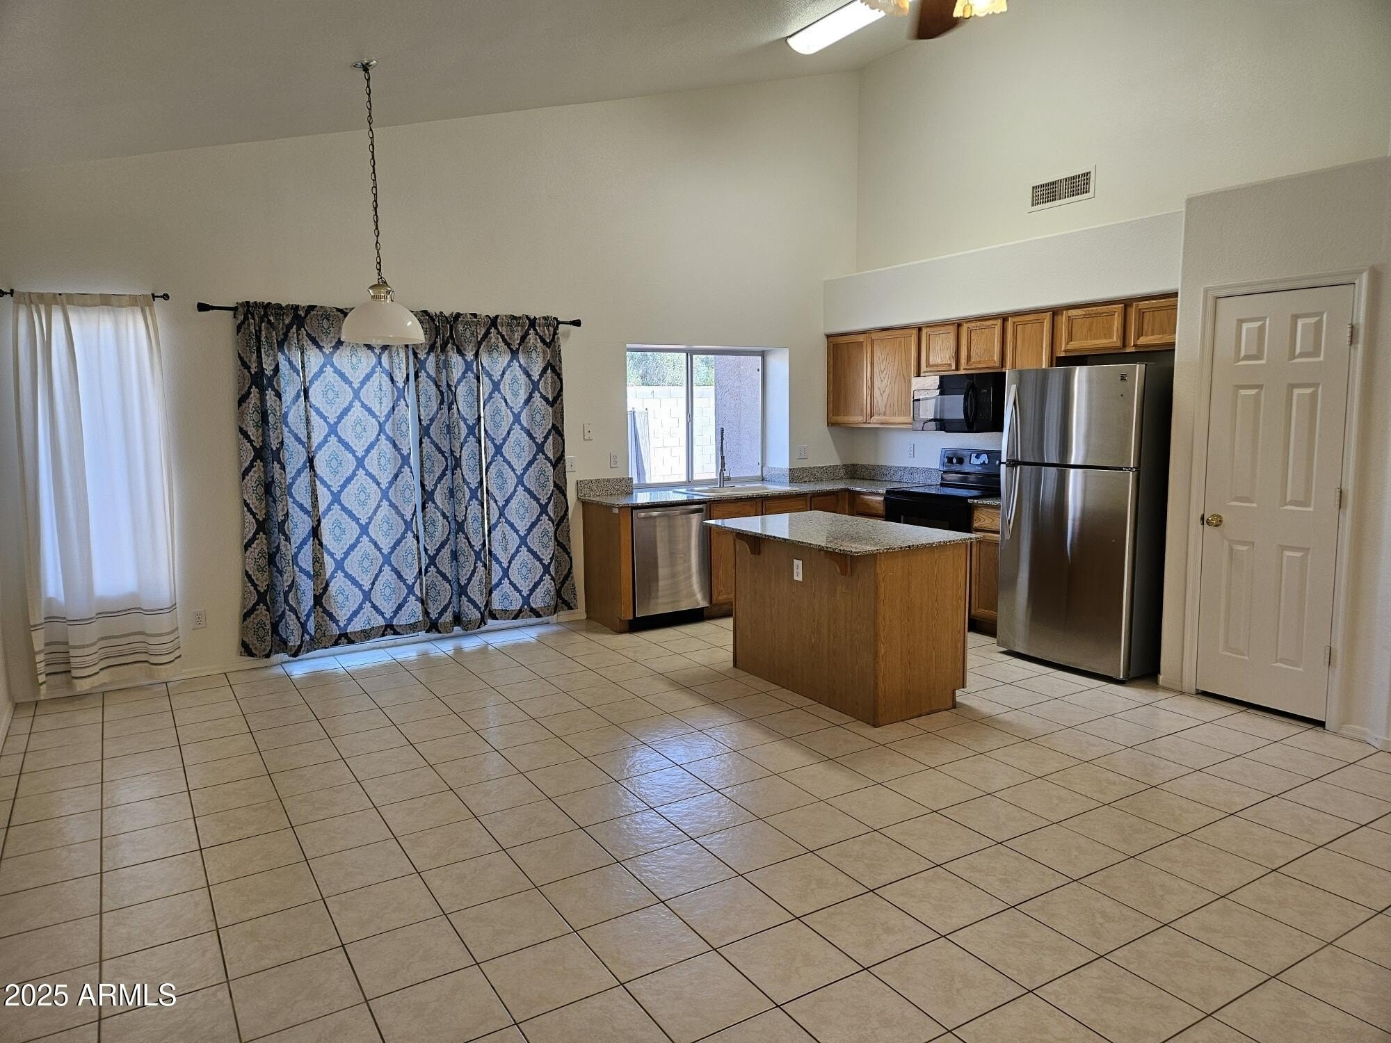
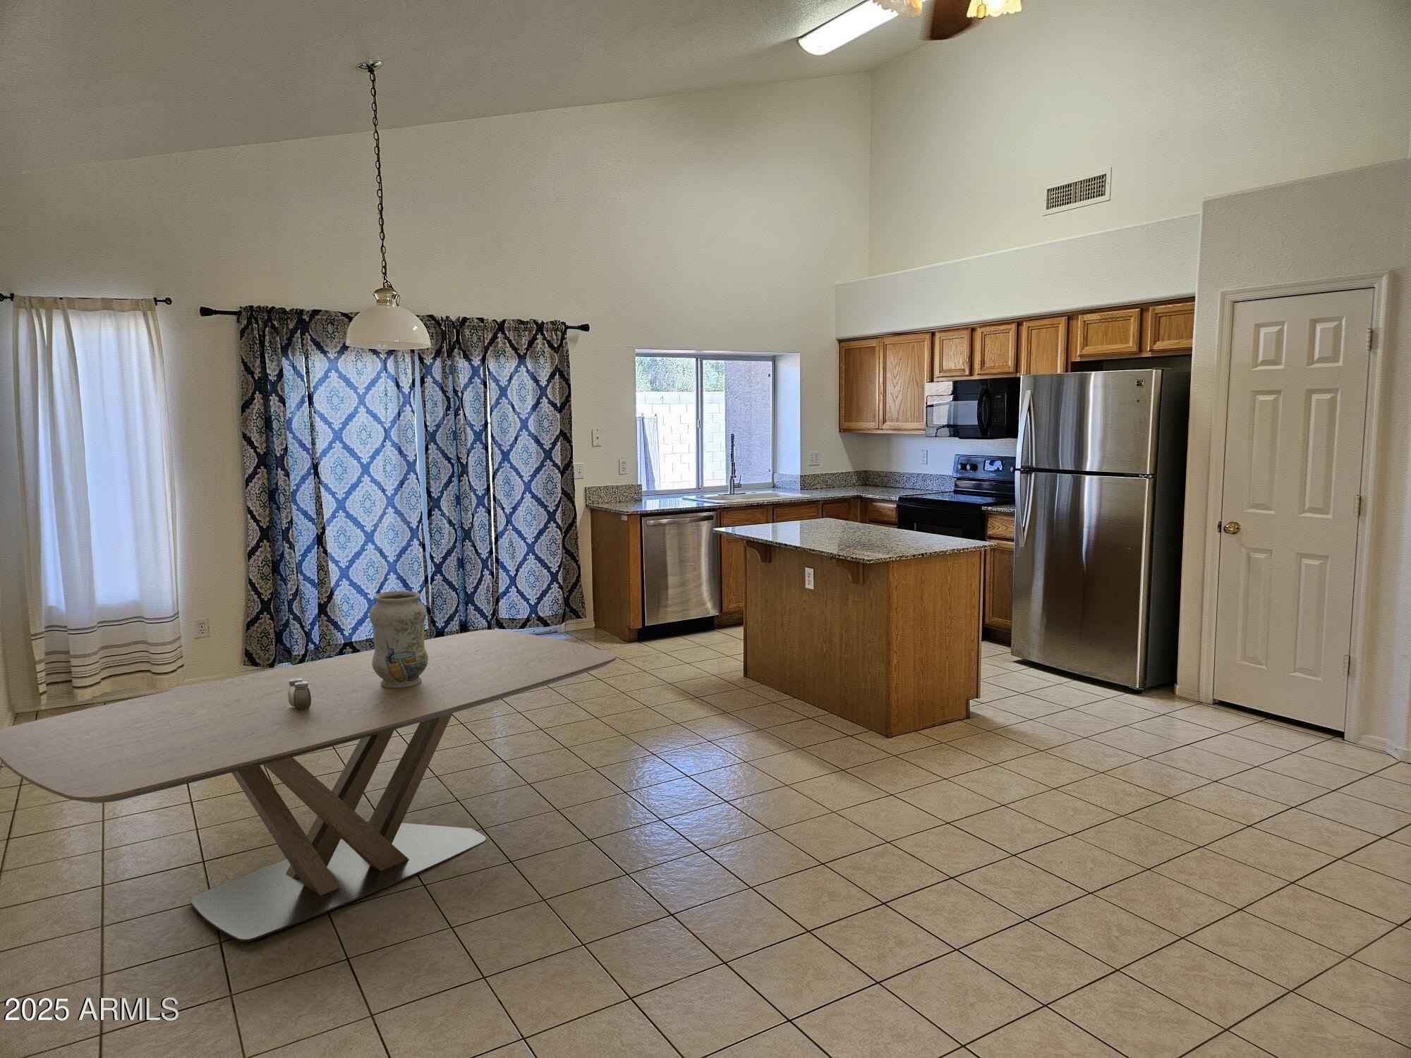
+ salt and pepper shaker [288,679,311,711]
+ vase [369,590,428,688]
+ dining table [0,629,617,942]
